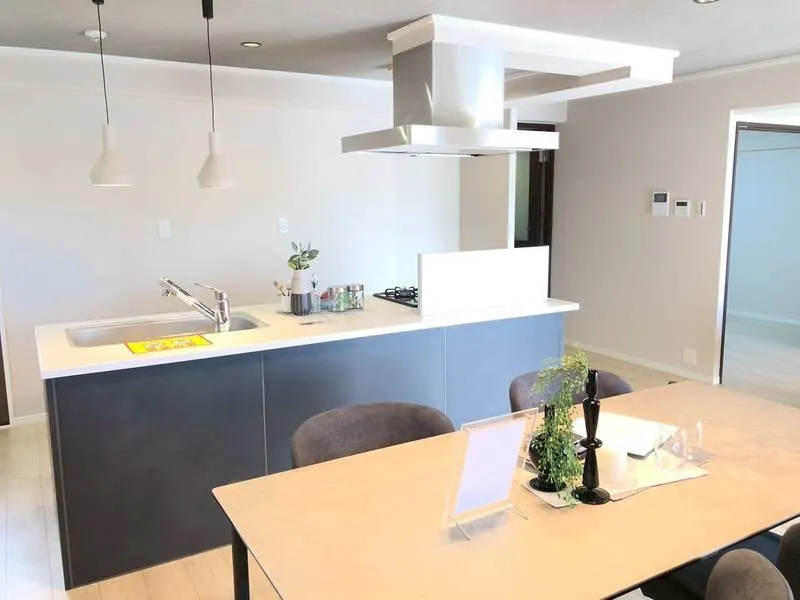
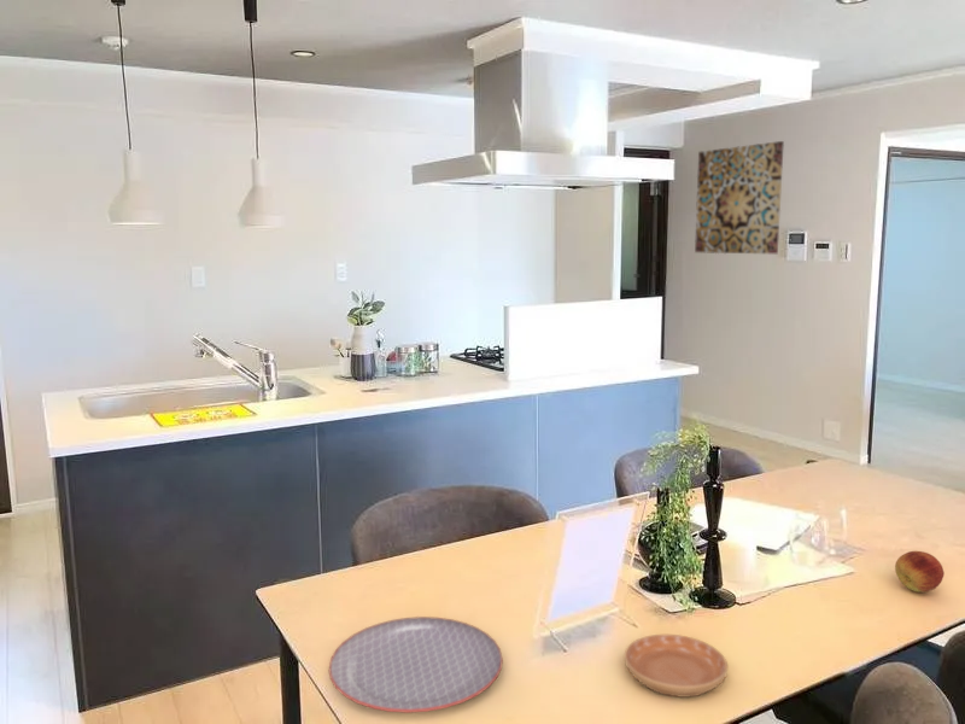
+ saucer [624,634,729,699]
+ wall art [694,140,785,255]
+ fruit [894,550,946,594]
+ plate [328,615,504,714]
